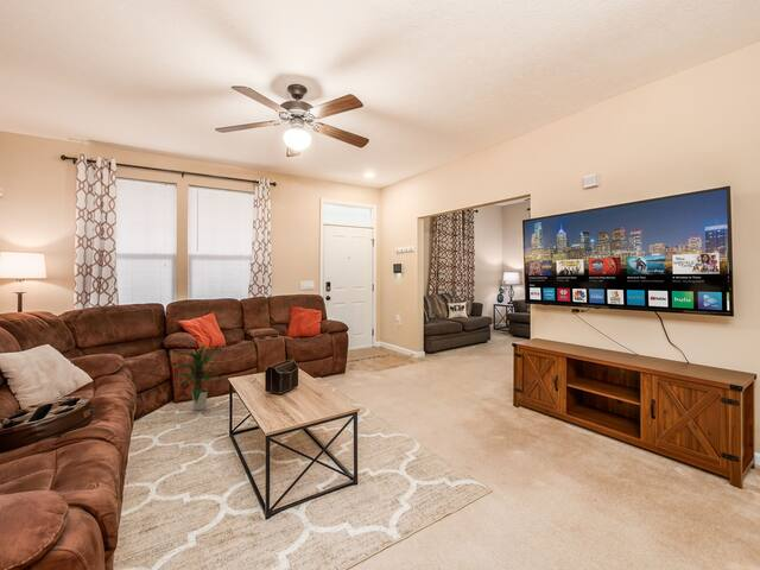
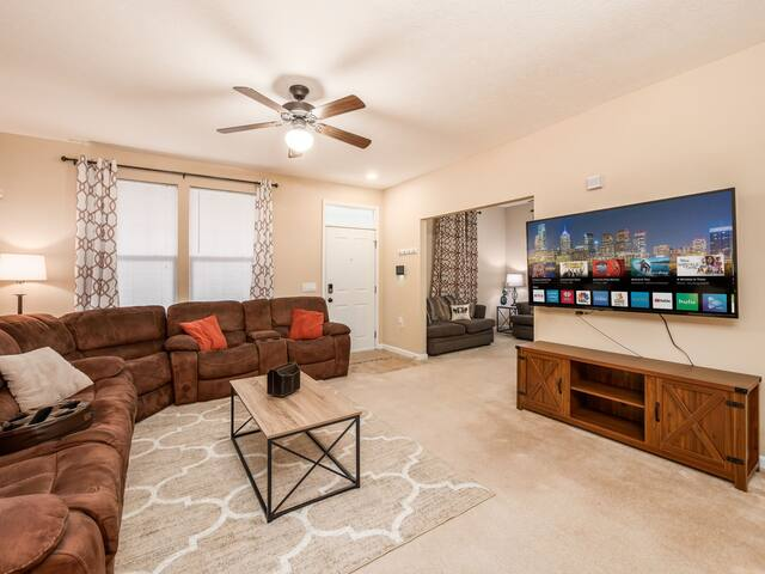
- indoor plant [172,343,223,412]
